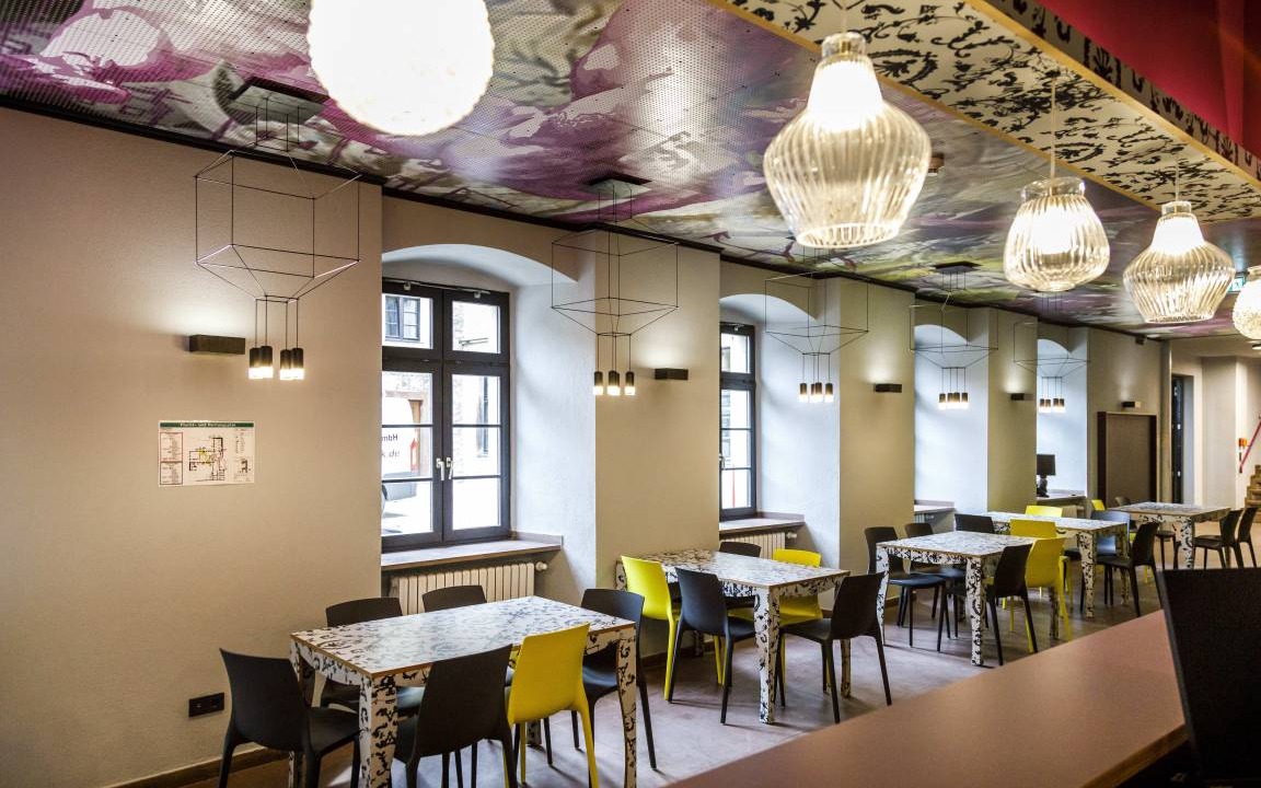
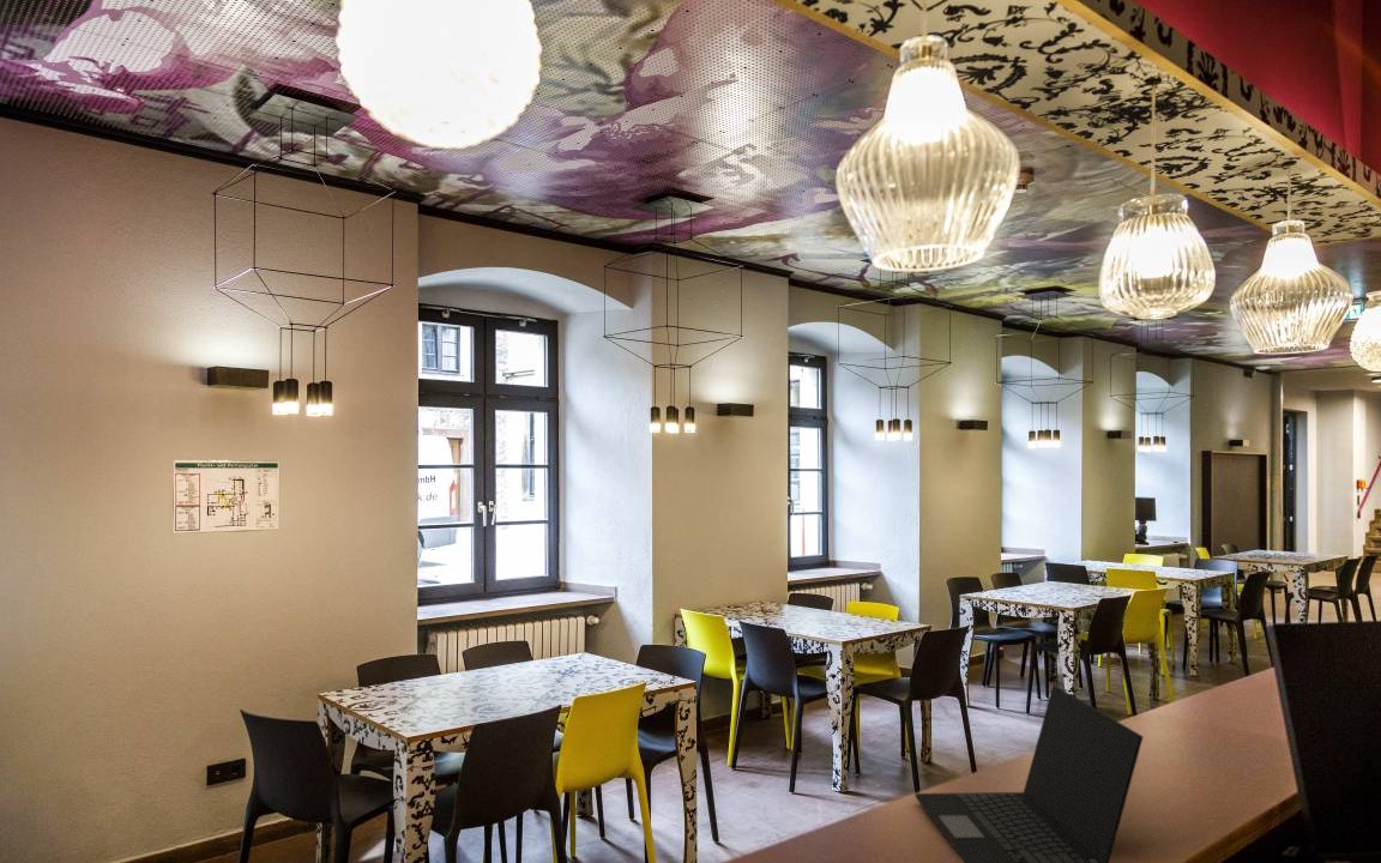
+ laptop [915,683,1145,863]
